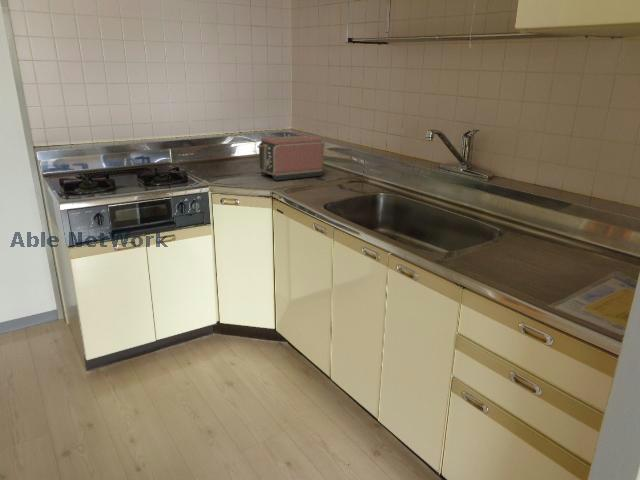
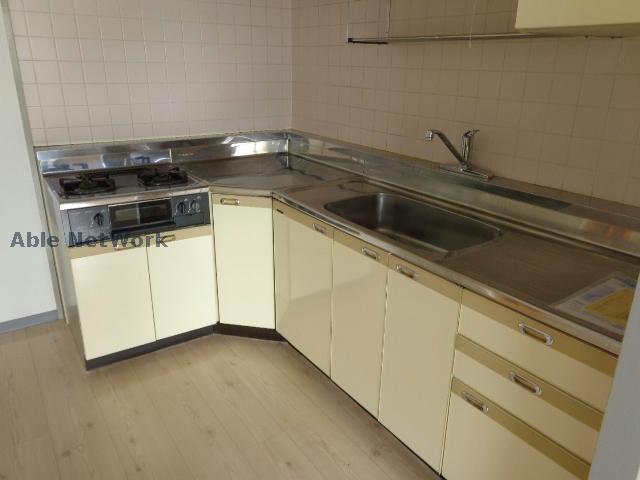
- toaster [256,134,325,182]
